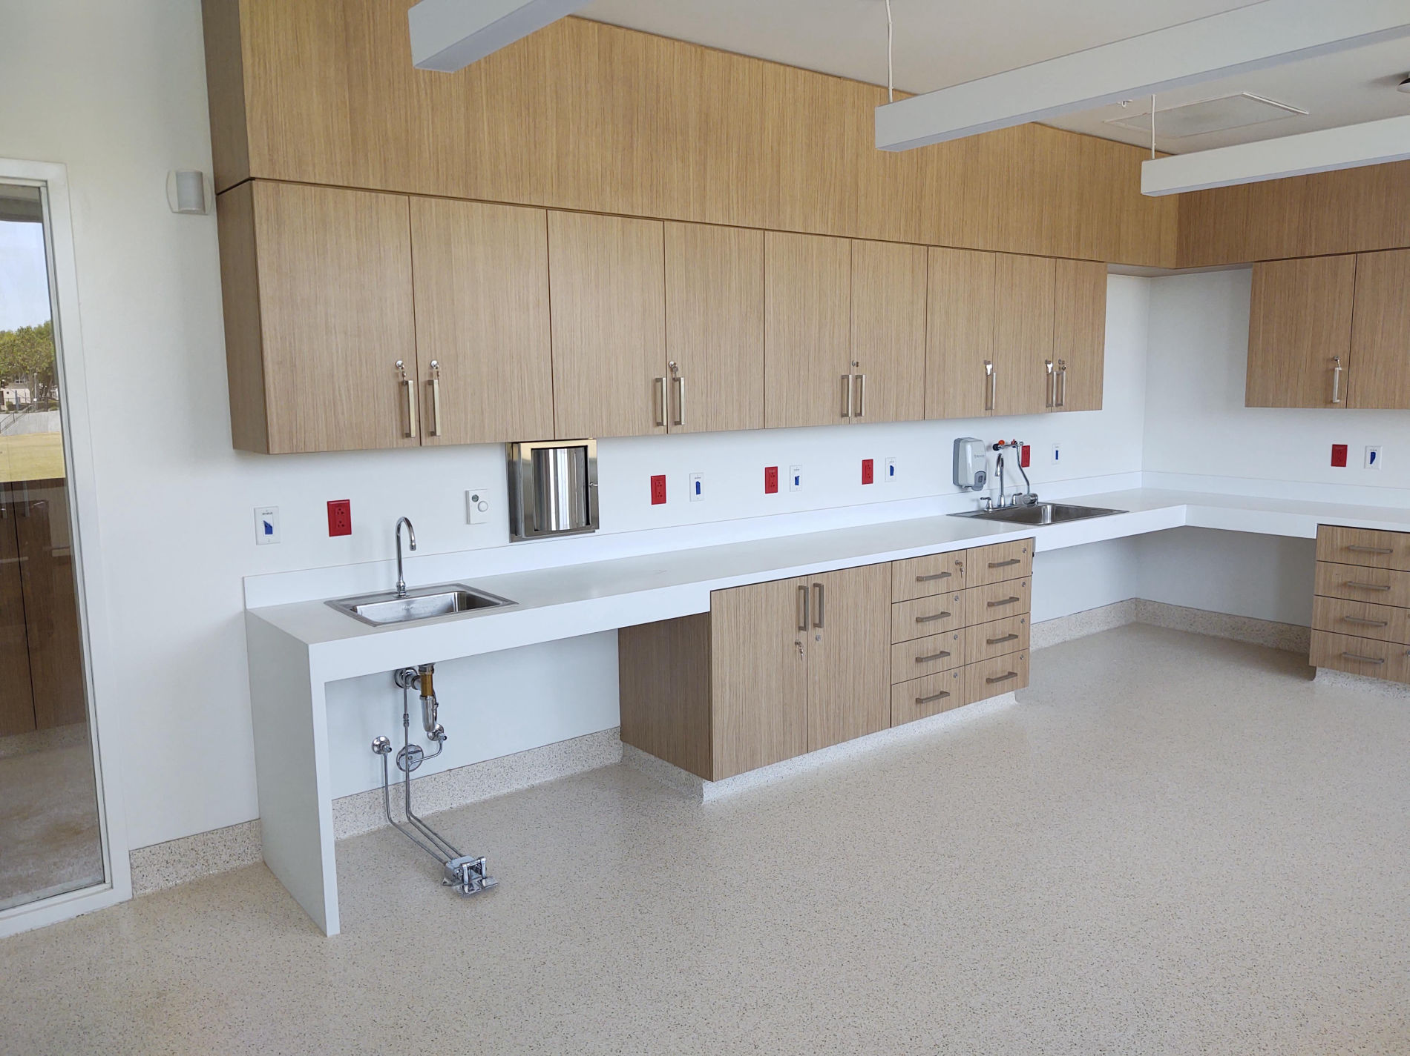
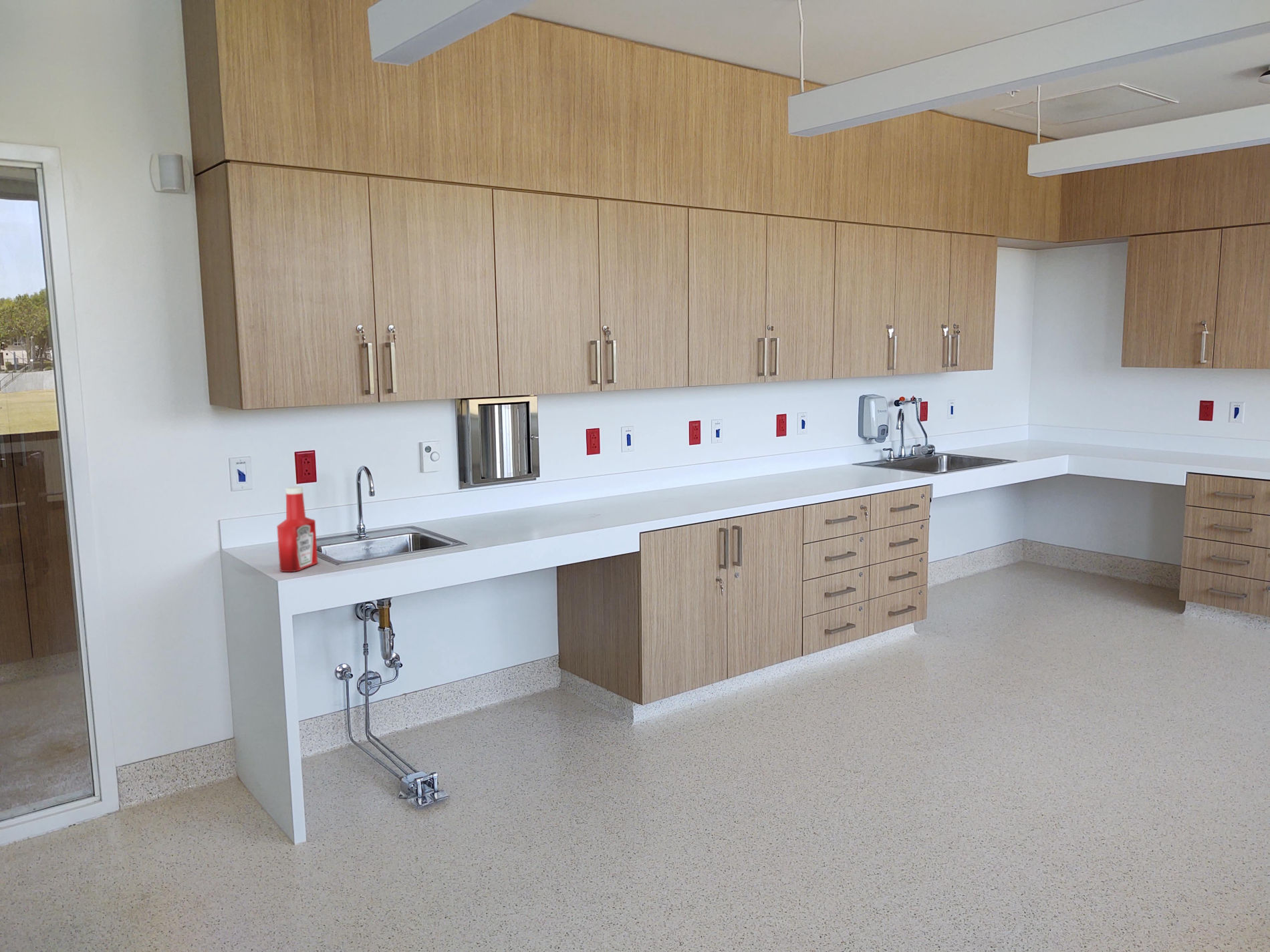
+ soap bottle [276,486,318,573]
